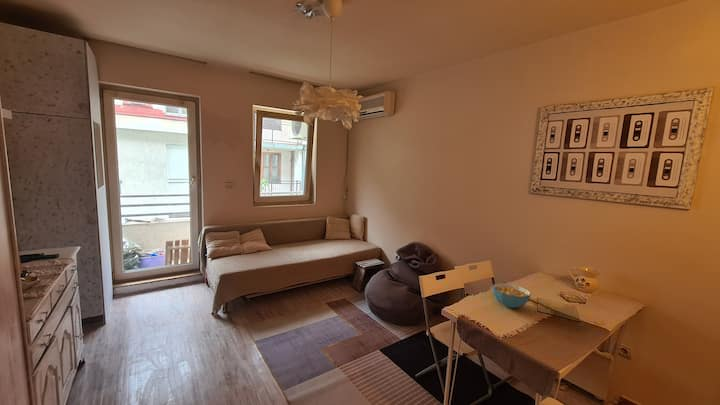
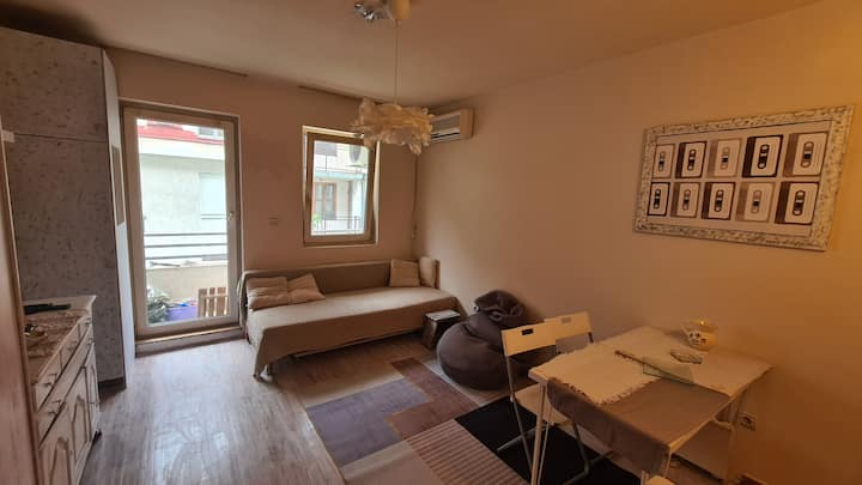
- cereal bowl [491,282,532,309]
